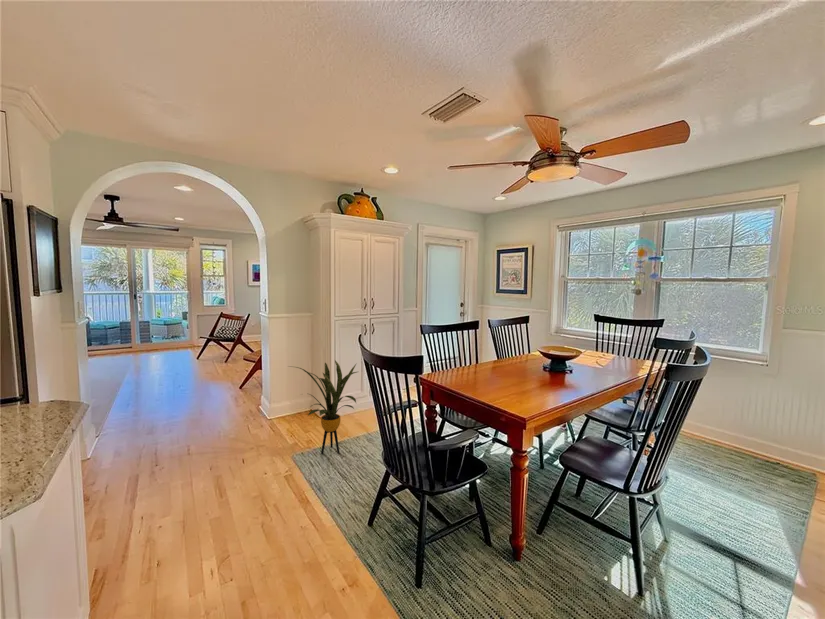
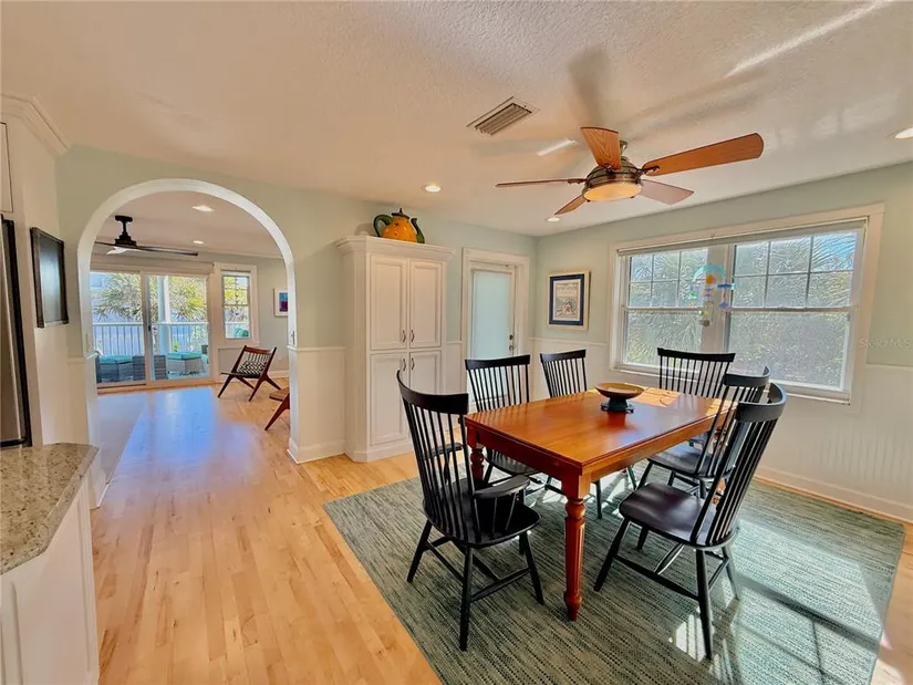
- house plant [287,359,358,455]
